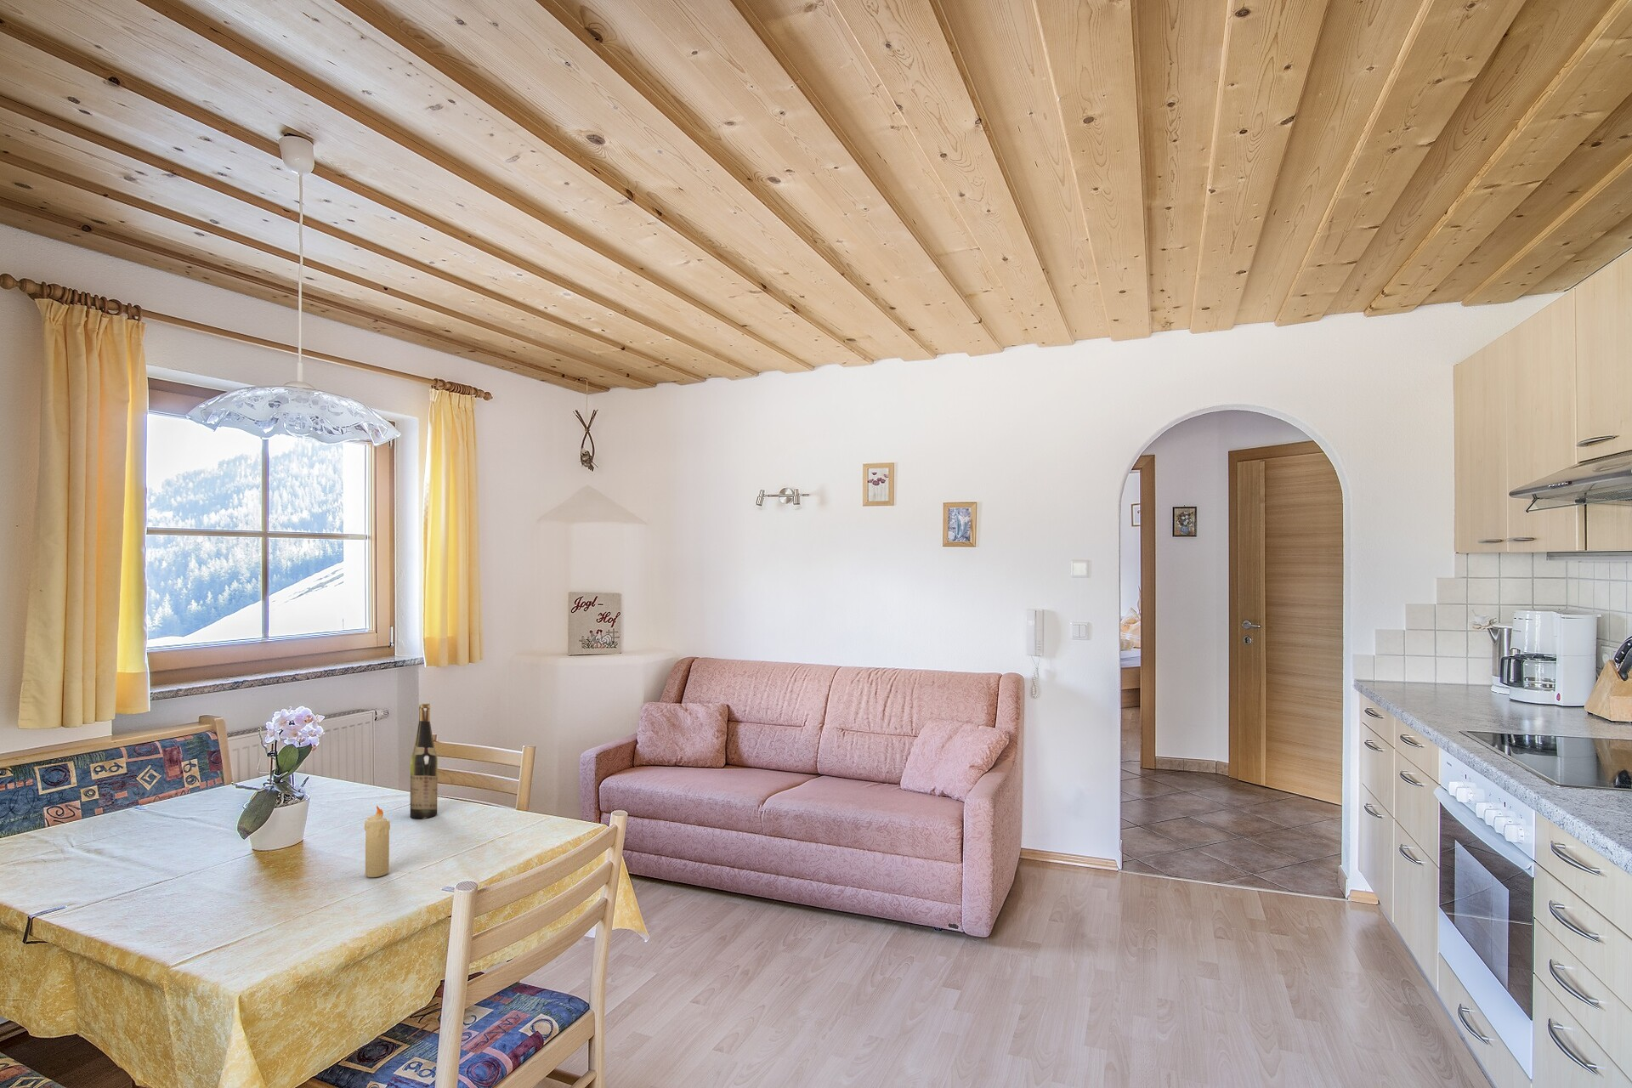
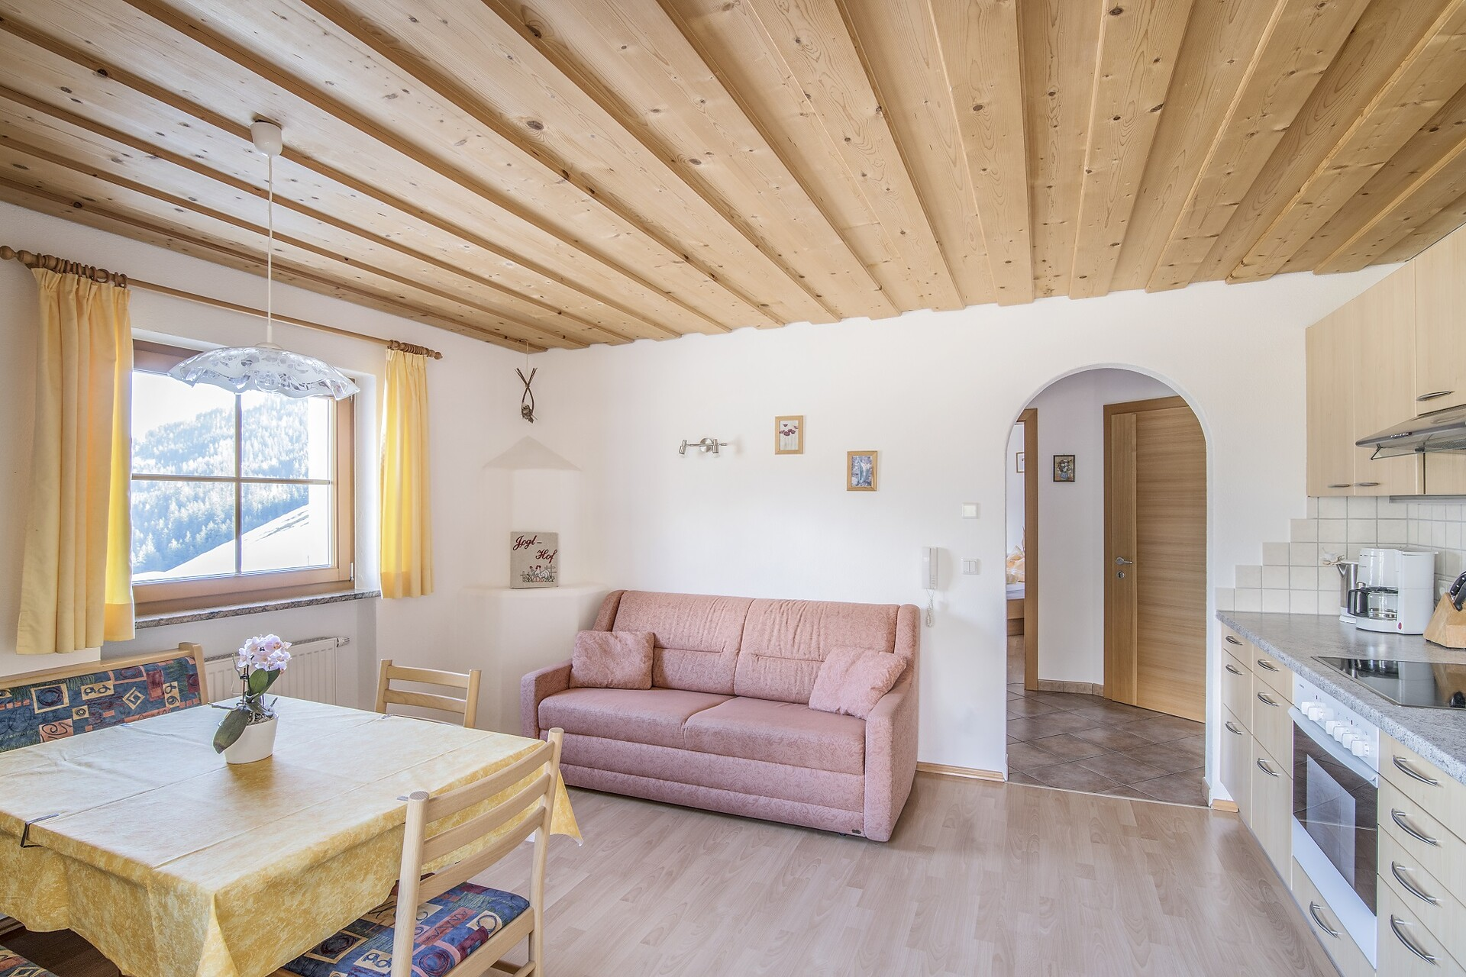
- candle [364,805,391,878]
- wine bottle [409,703,438,820]
